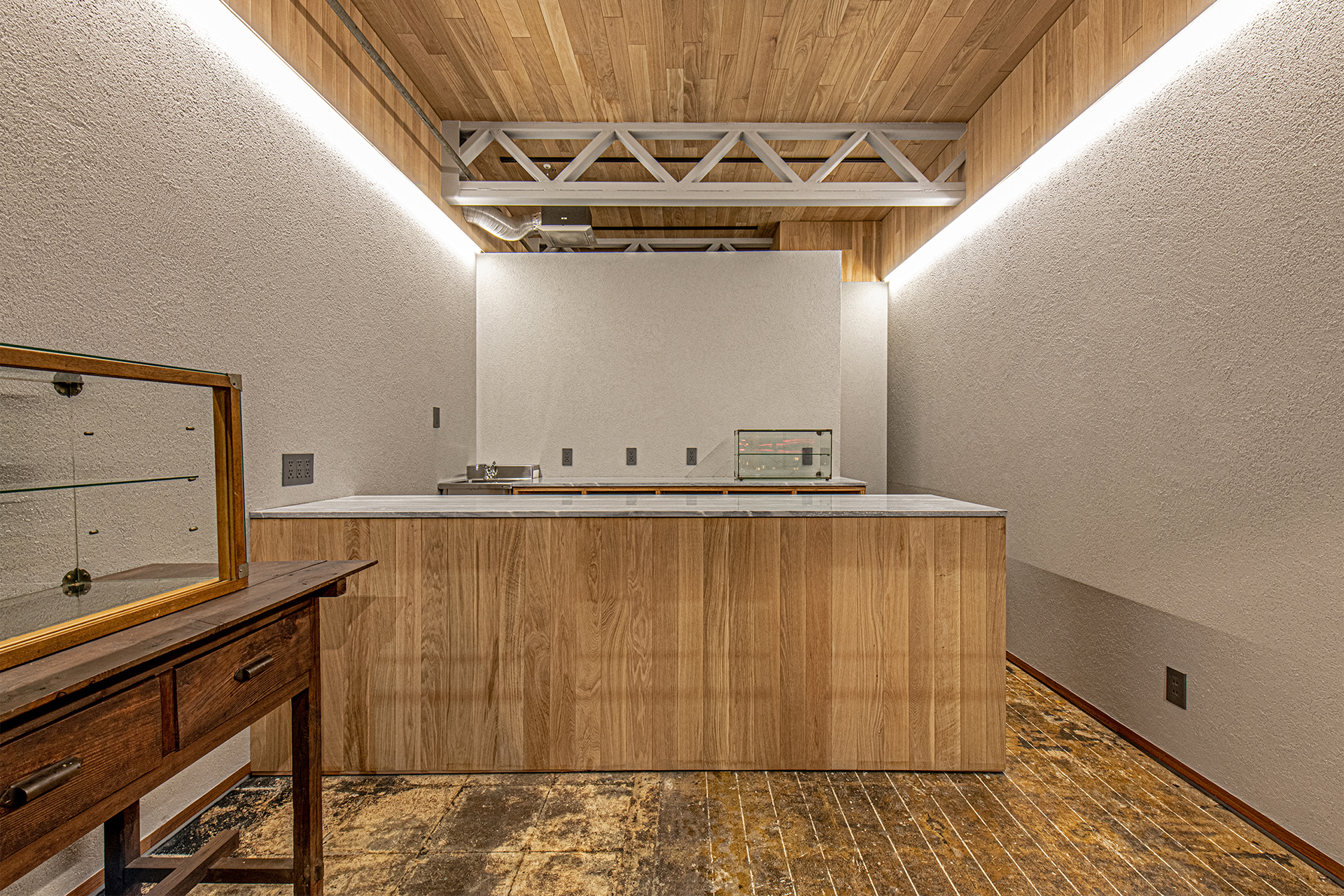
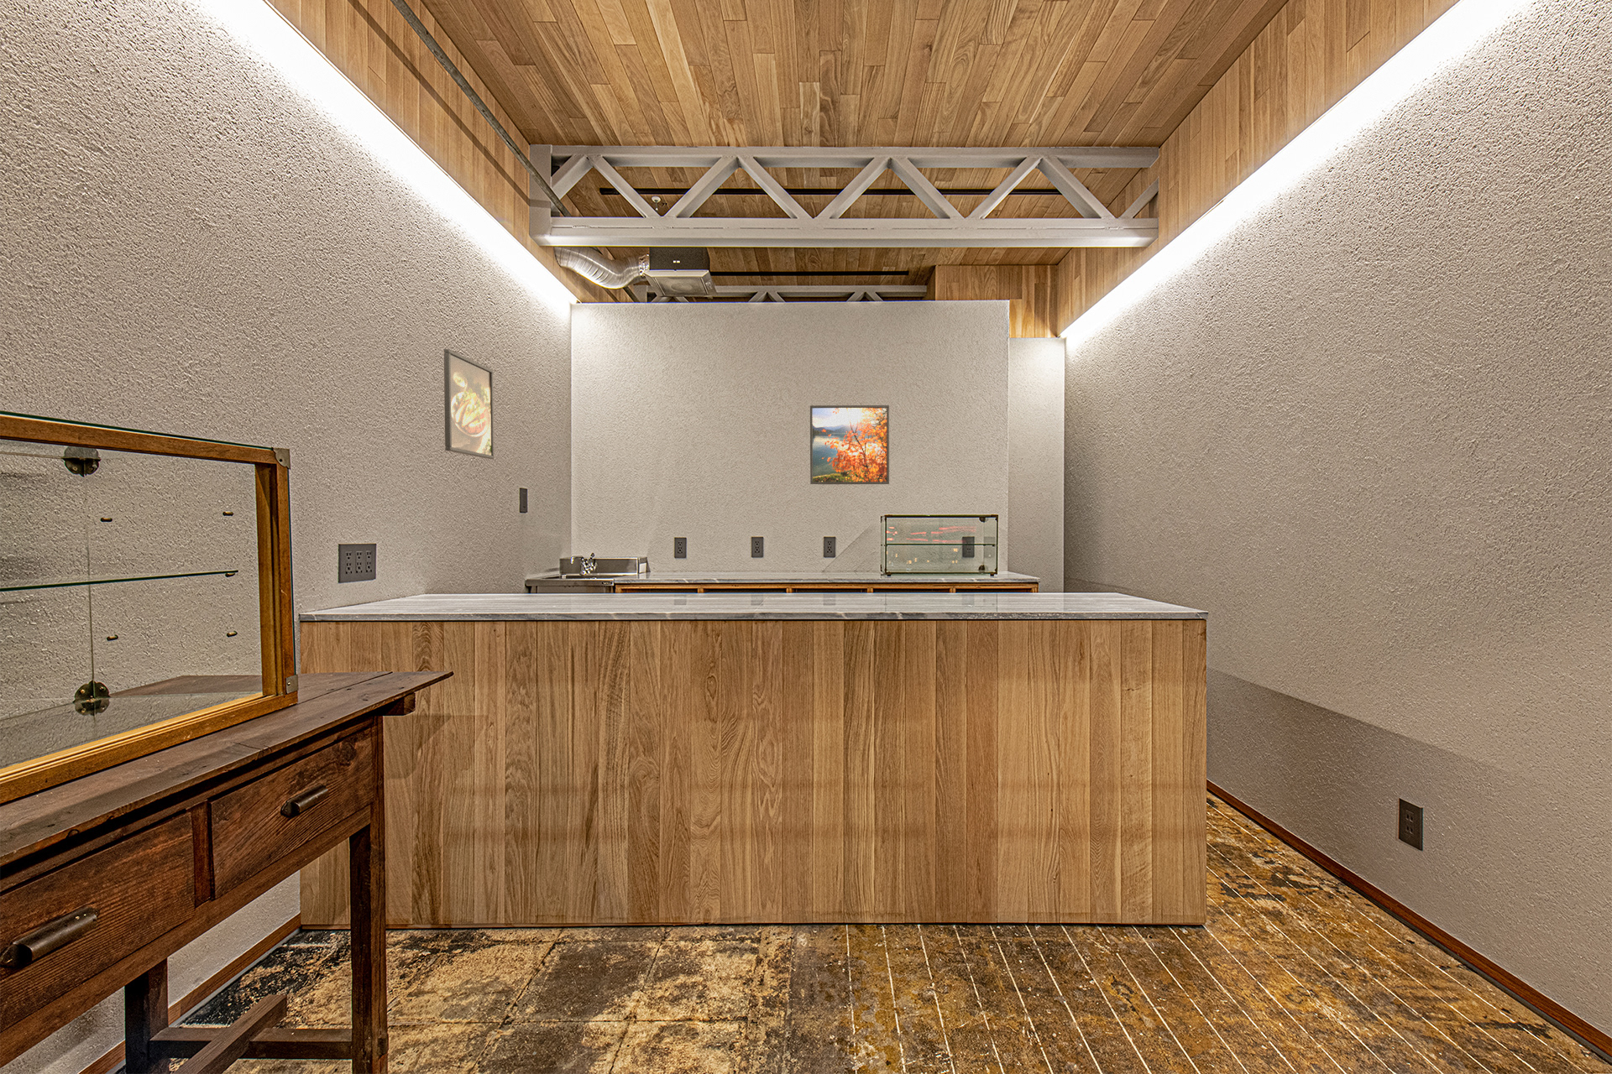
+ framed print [810,404,890,485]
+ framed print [443,348,494,460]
